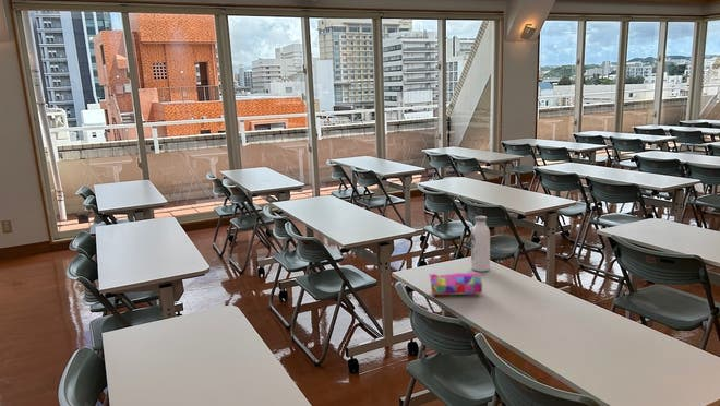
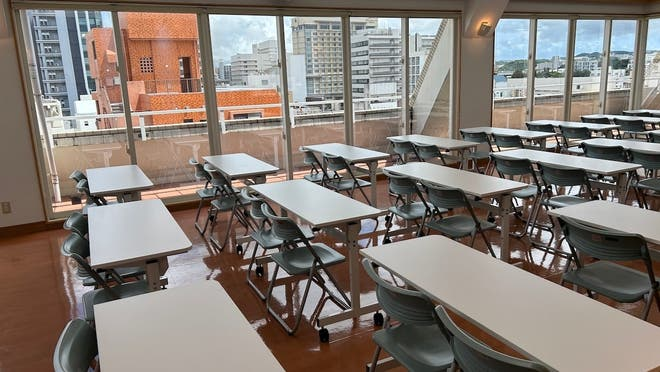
- water bottle [470,215,491,273]
- pencil case [428,272,483,297]
